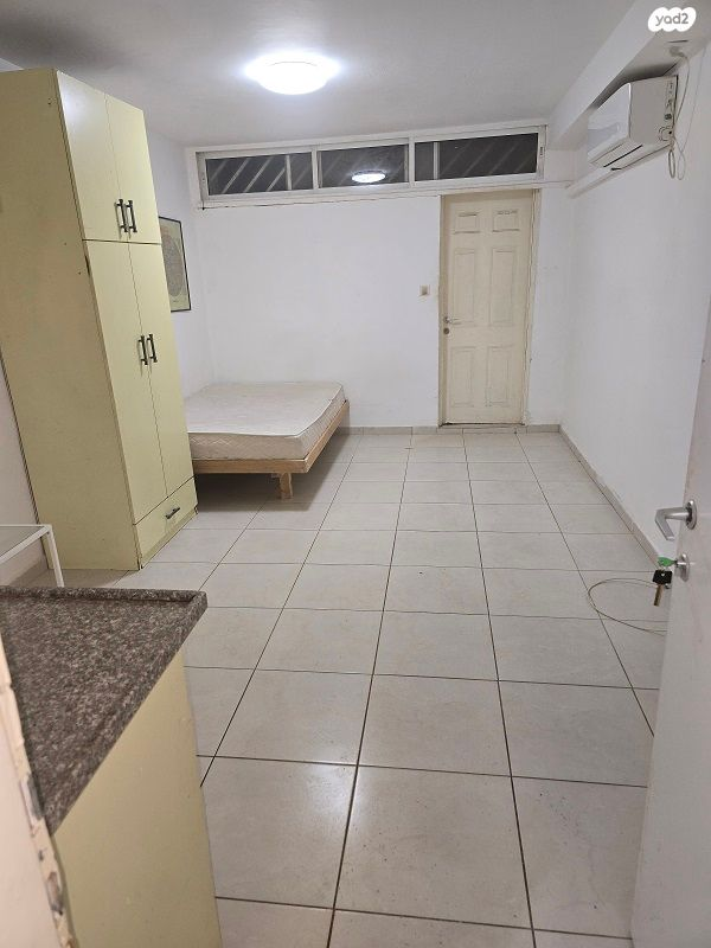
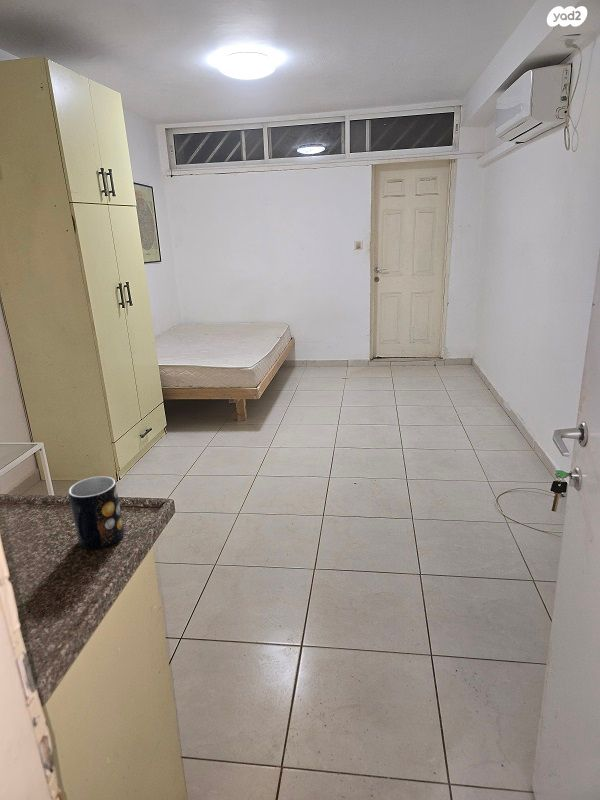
+ mug [67,475,125,550]
